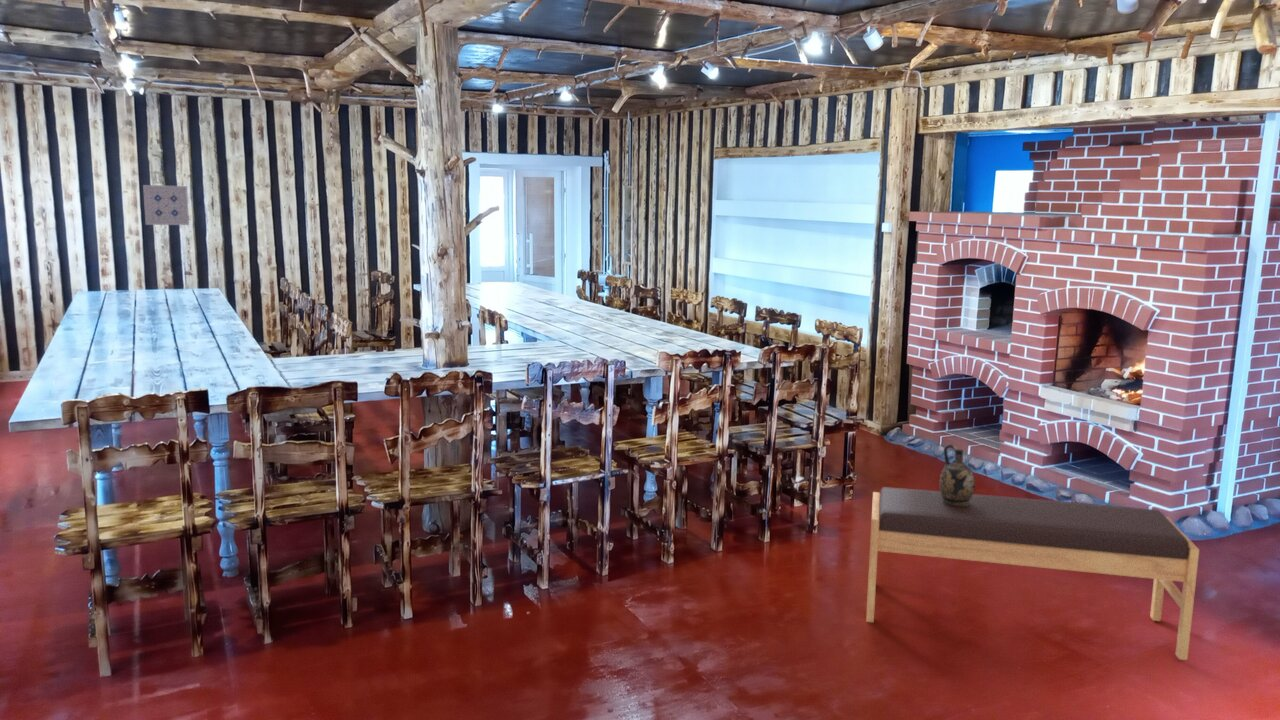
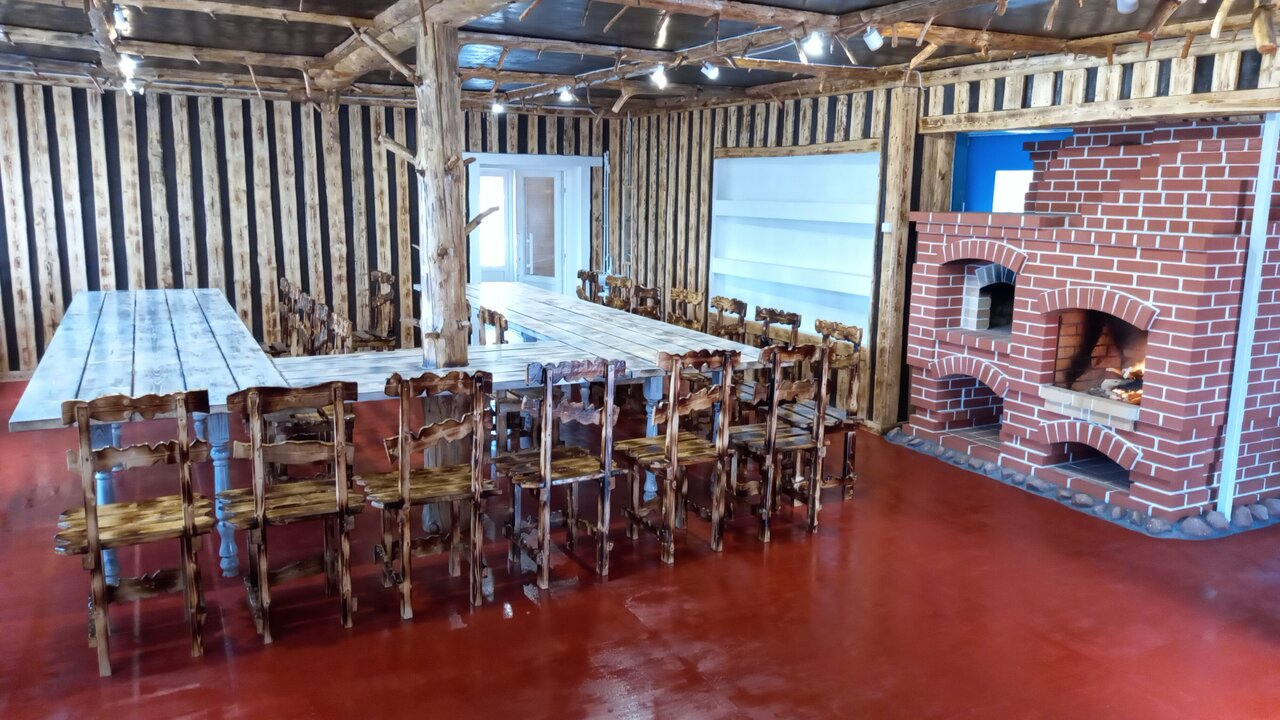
- wall art [142,184,190,226]
- bench [865,486,1200,661]
- ceramic jug [938,443,976,506]
